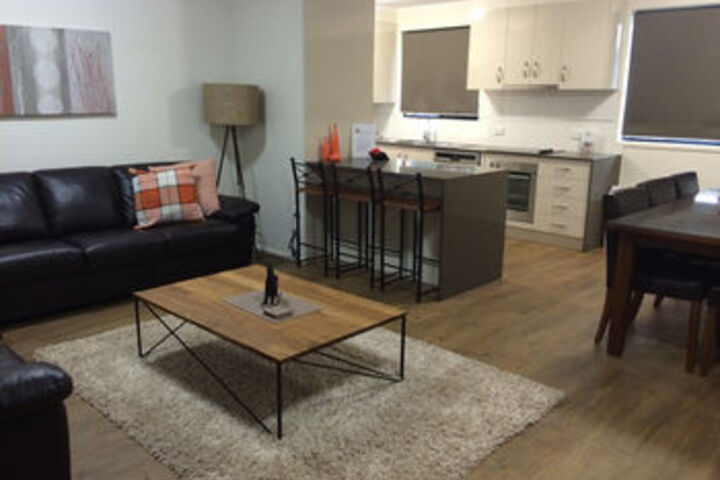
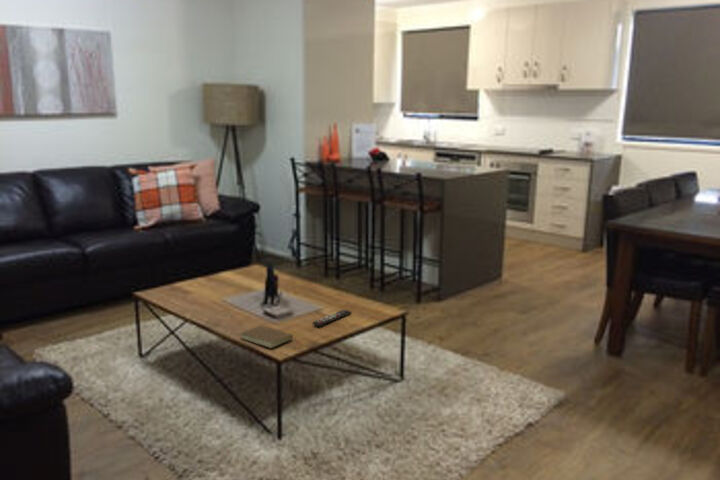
+ remote control [311,308,352,327]
+ book [239,322,294,349]
